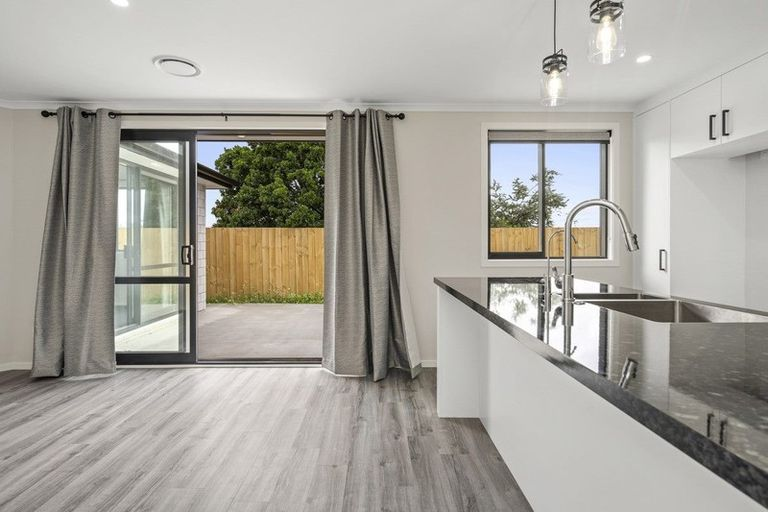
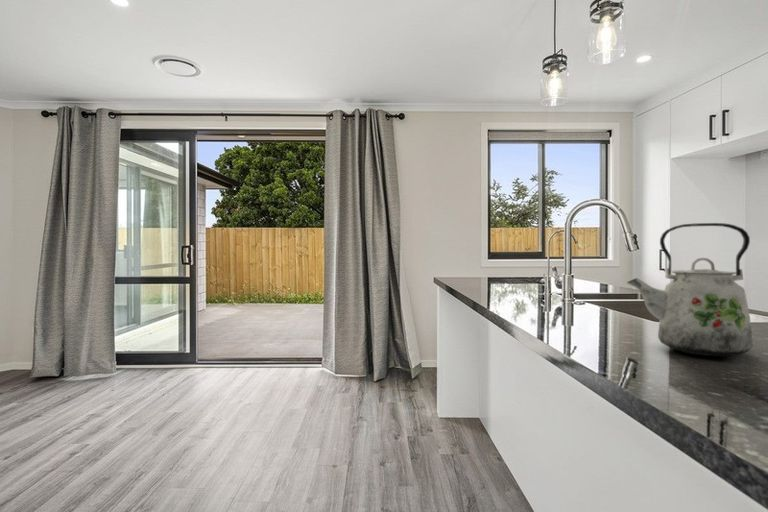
+ kettle [626,222,754,357]
